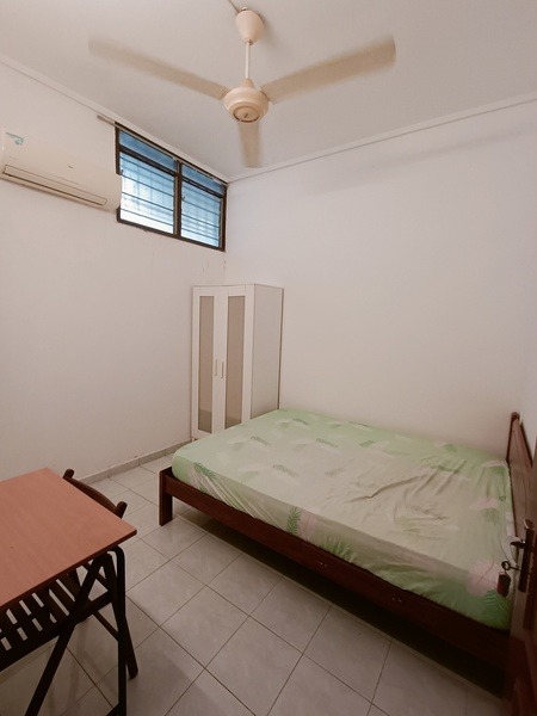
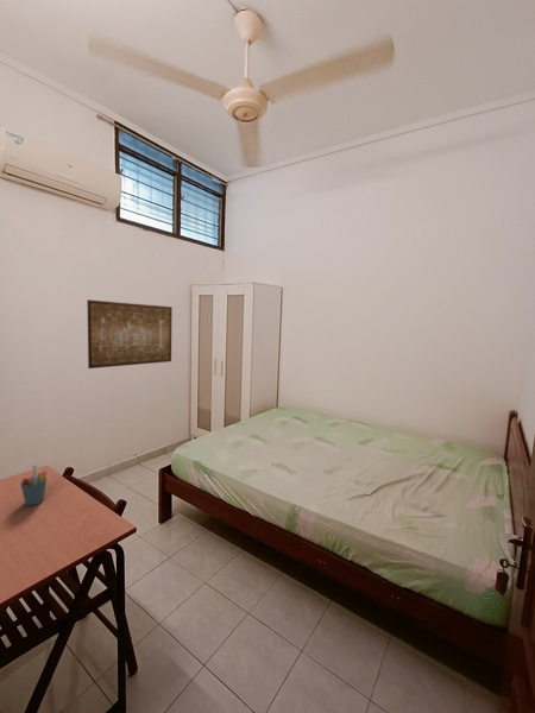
+ wall art [86,298,174,370]
+ pen holder [19,463,49,506]
